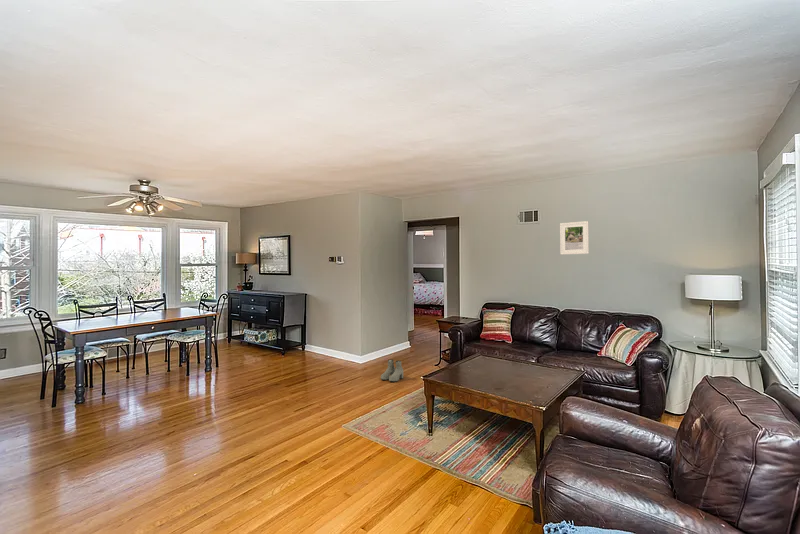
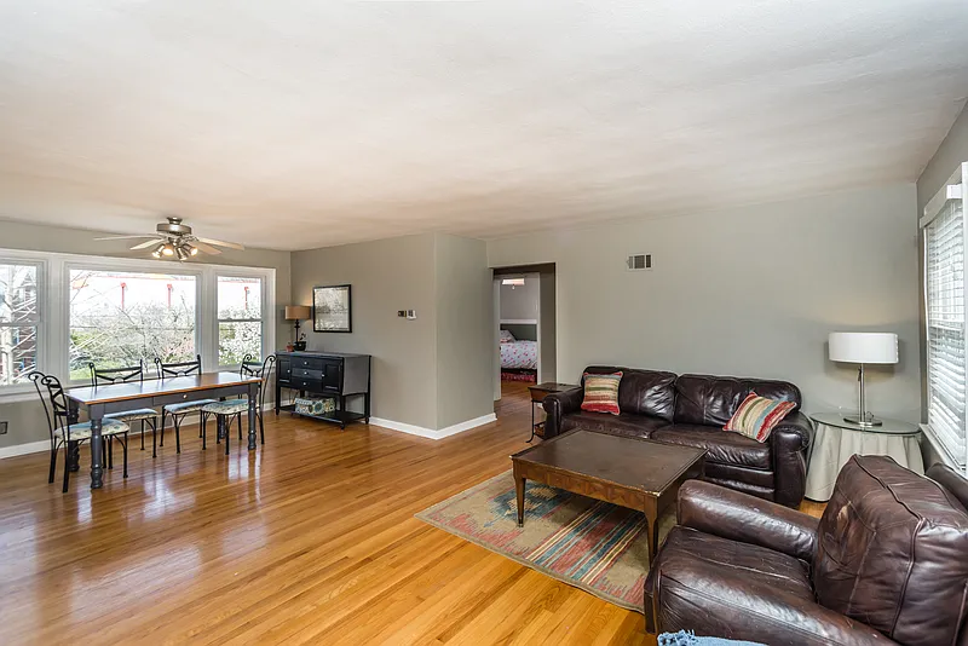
- boots [380,359,404,382]
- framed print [559,220,590,256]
